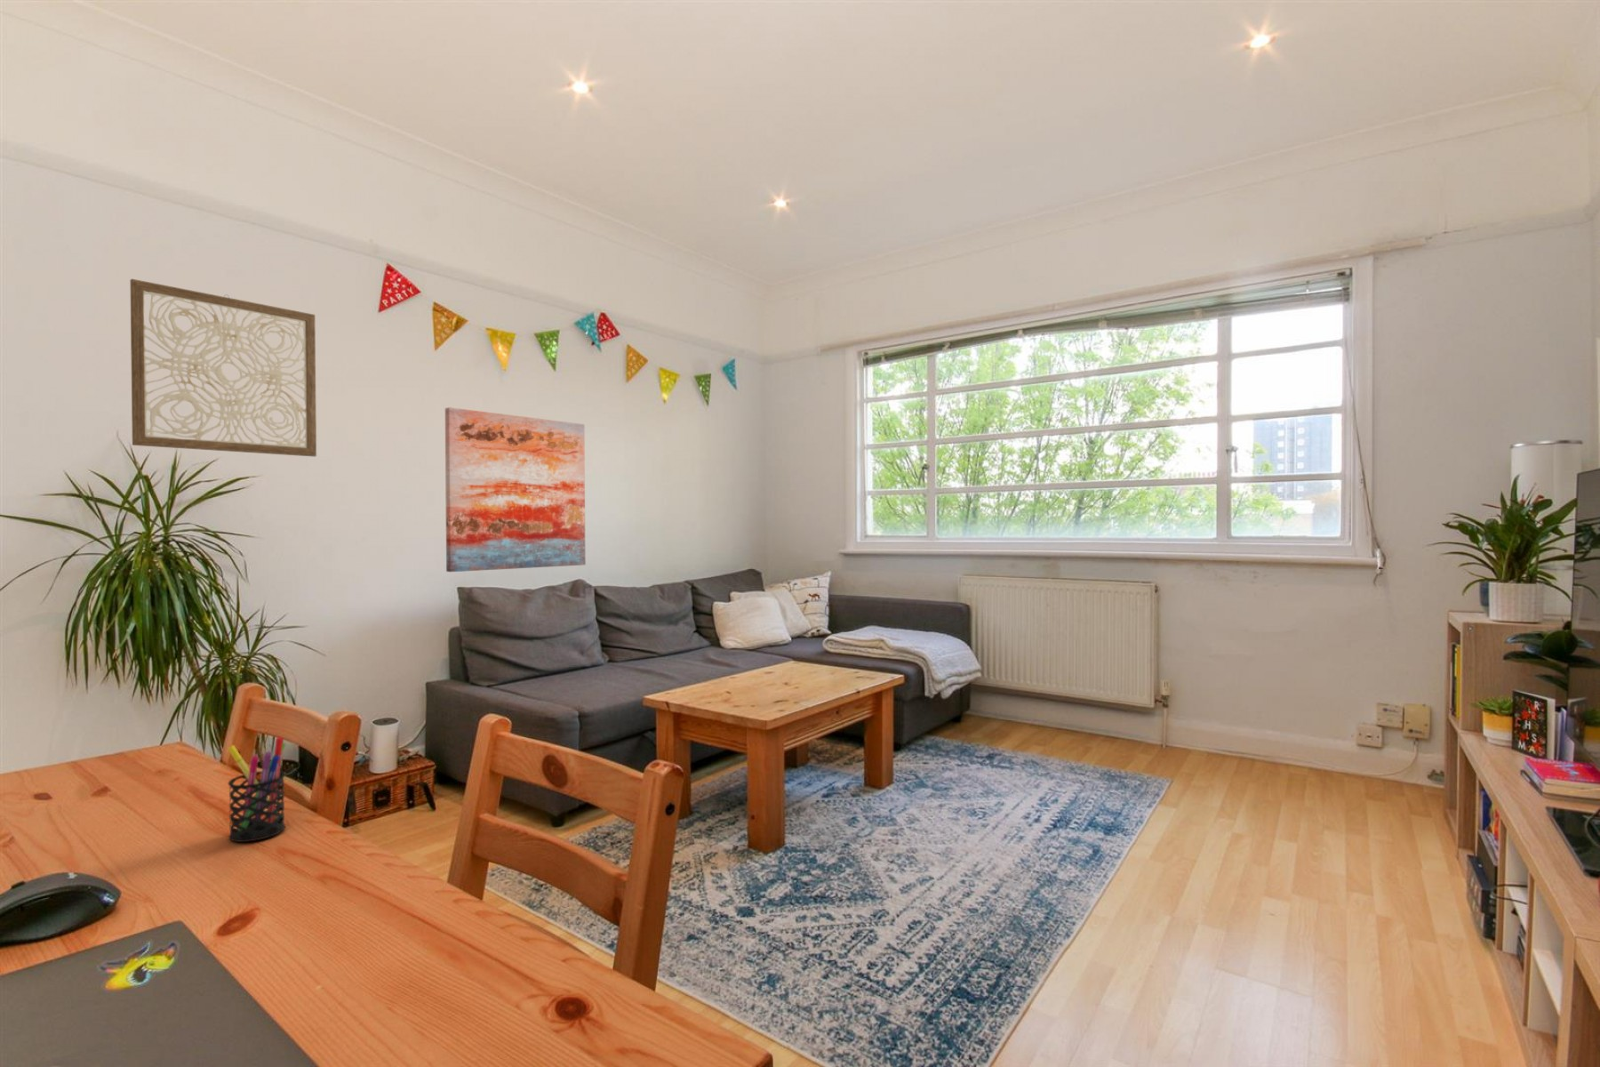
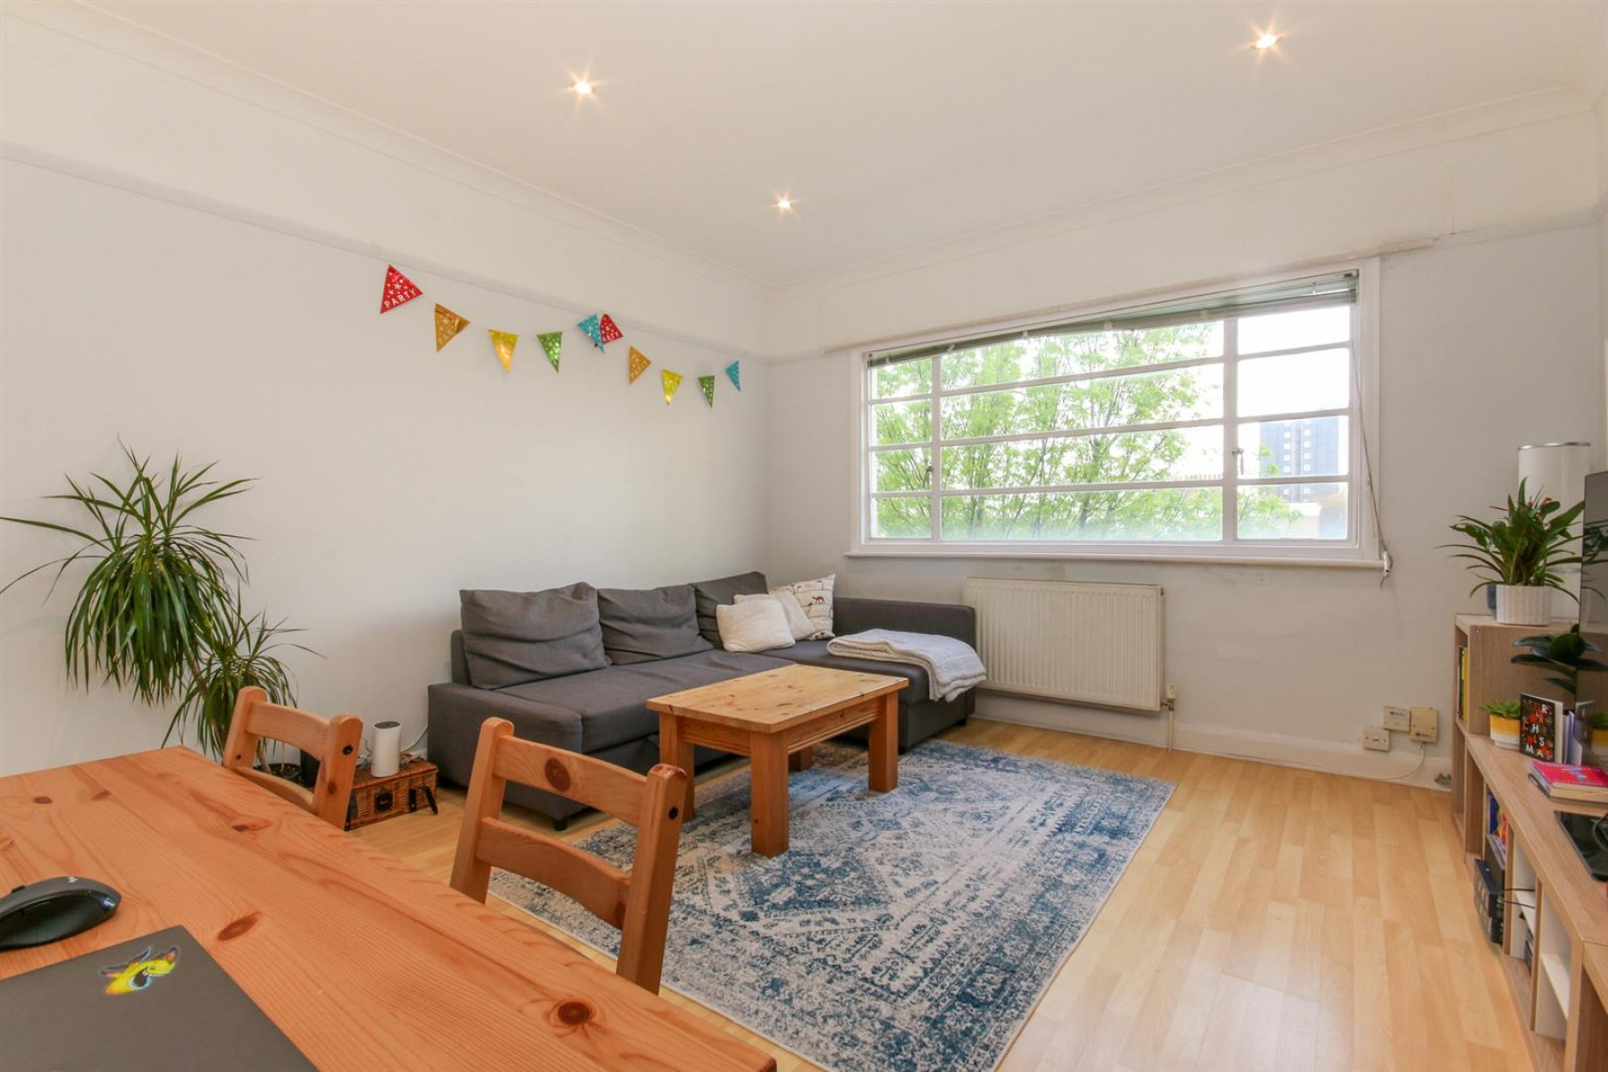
- wall art [444,406,586,573]
- wall art [130,279,318,457]
- pen holder [226,736,286,843]
